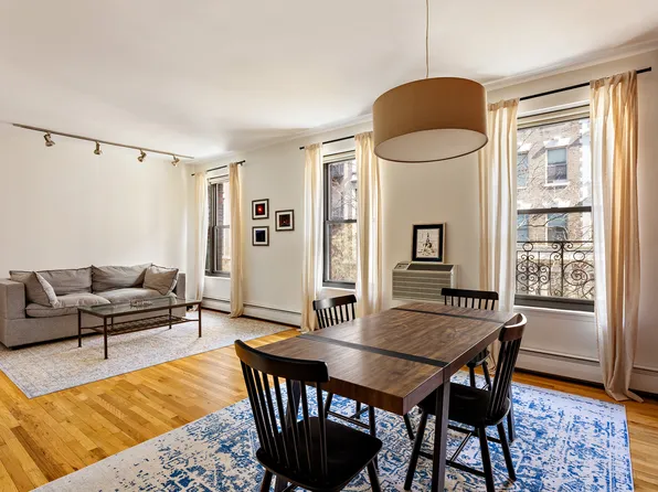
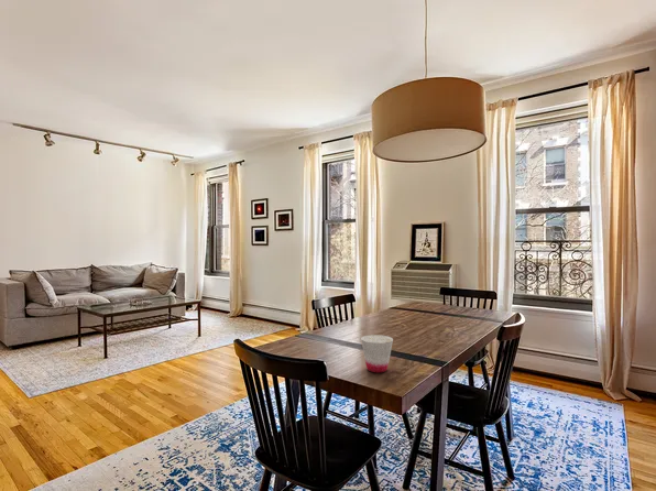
+ cup [360,334,394,373]
